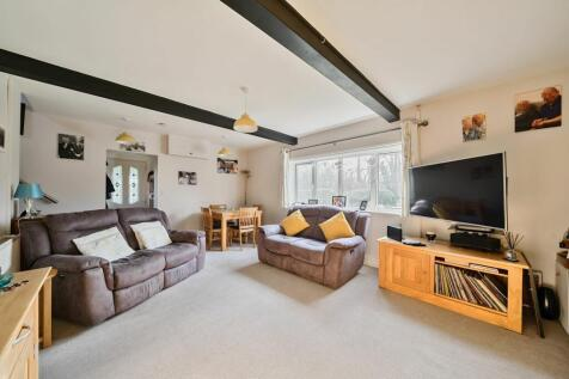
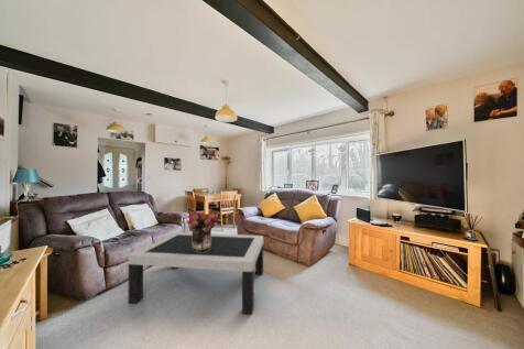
+ bouquet [185,209,219,252]
+ coffee table [127,231,264,315]
